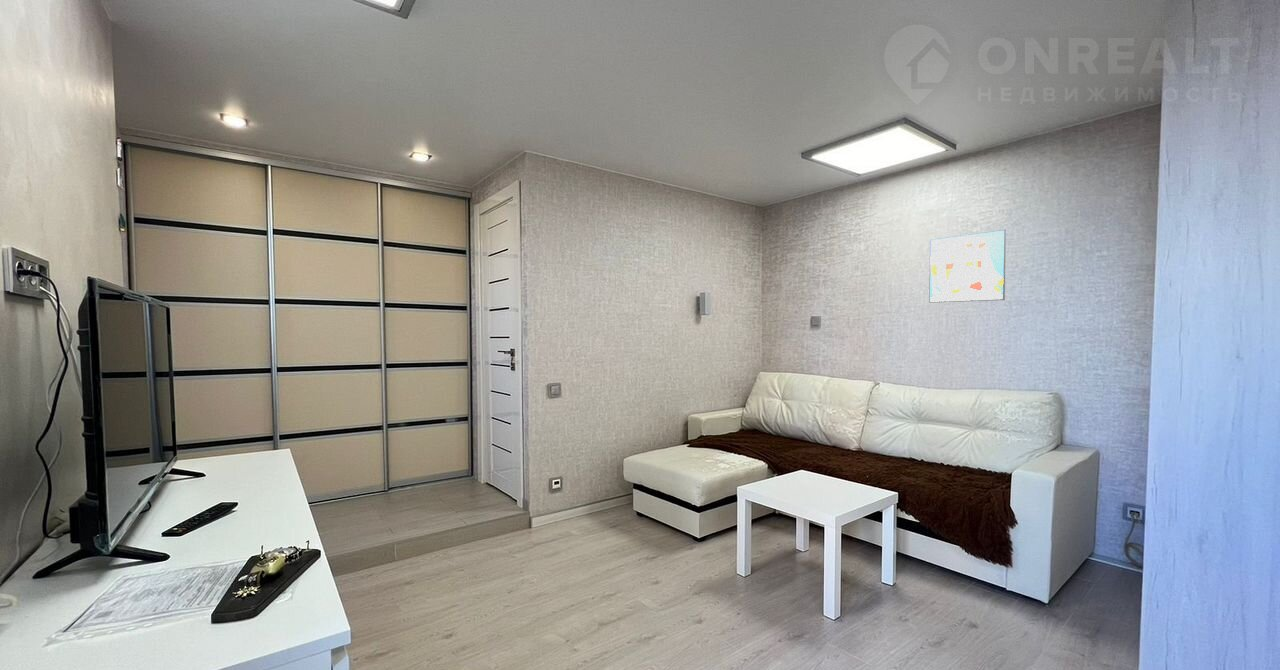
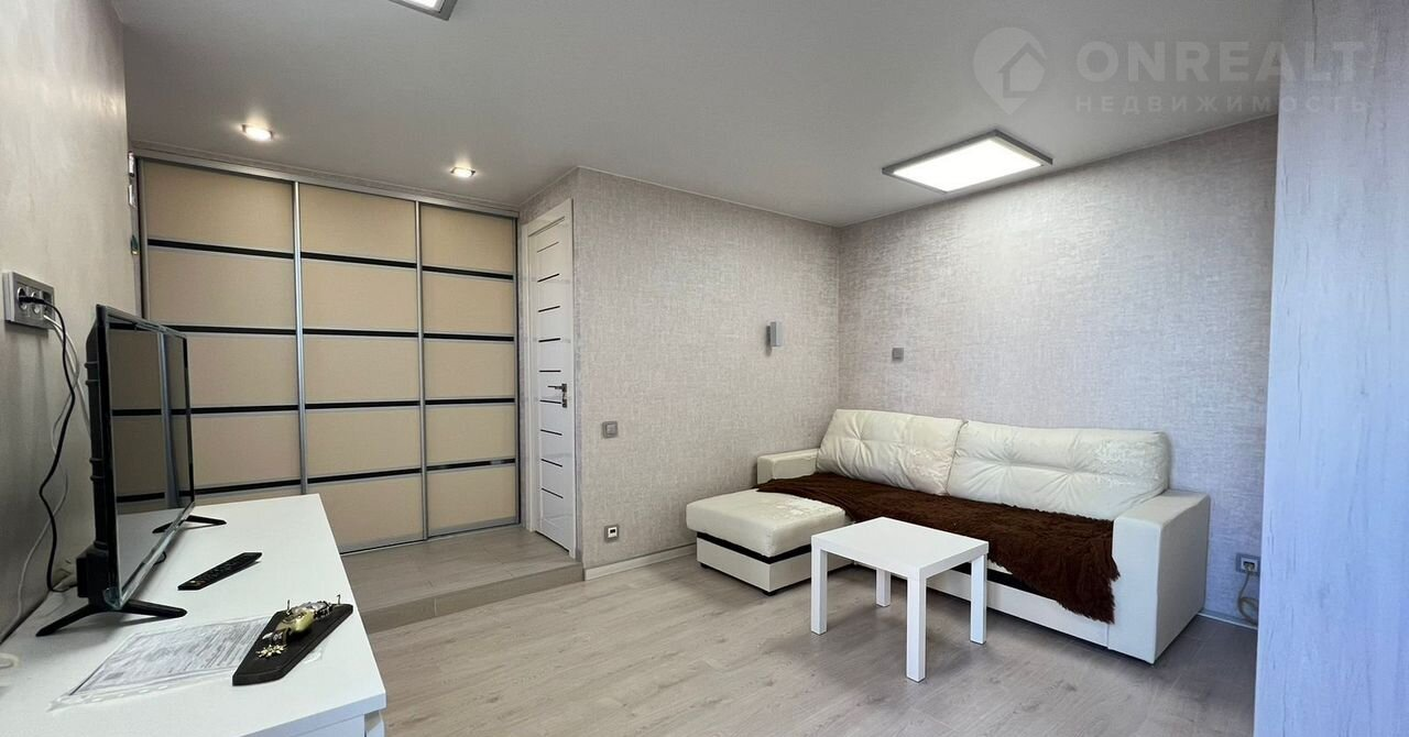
- wall art [928,229,1007,304]
